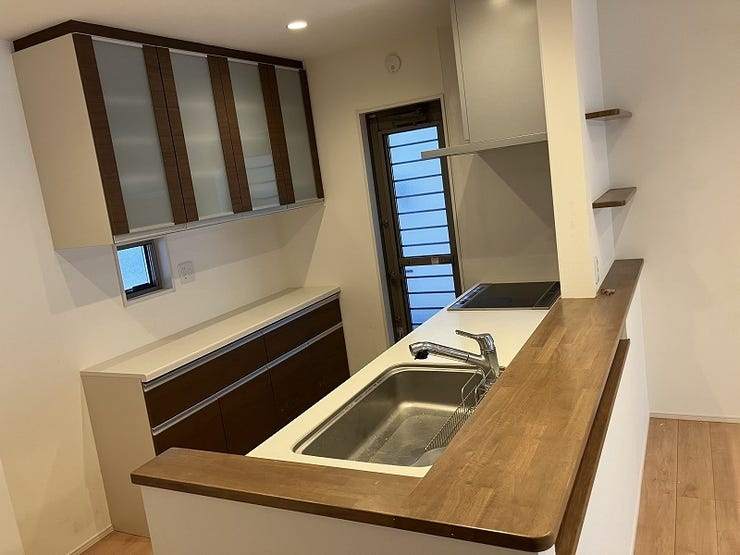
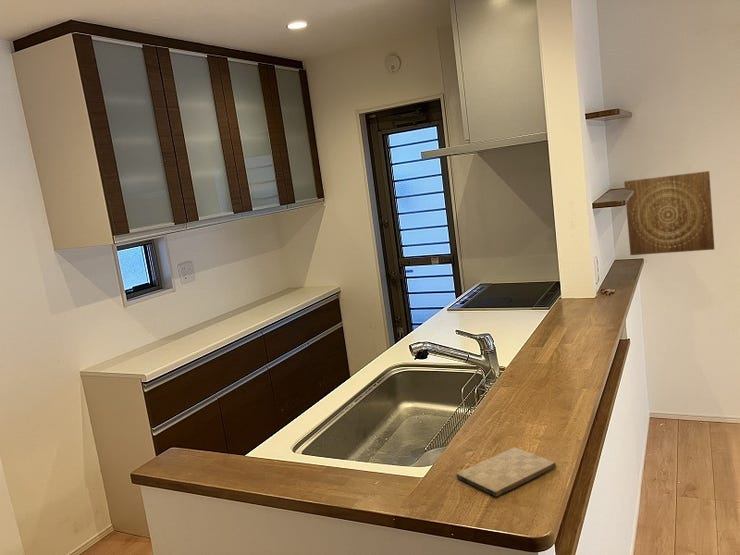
+ cutting board [456,447,557,498]
+ wall art [623,170,715,256]
